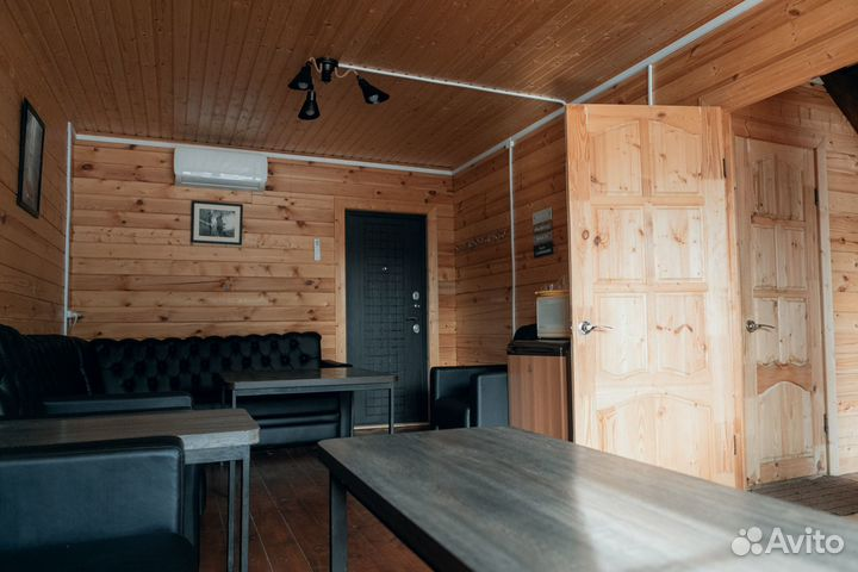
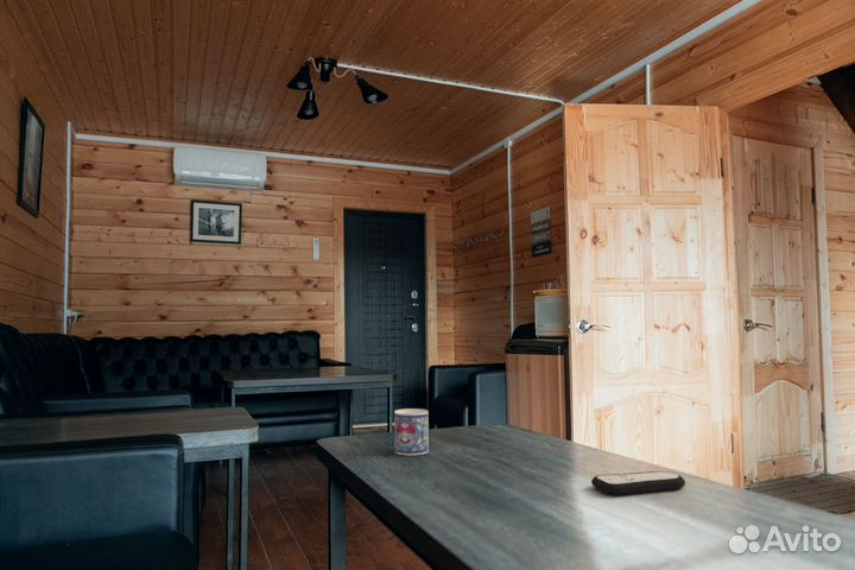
+ remote control [590,470,686,496]
+ mug [393,407,430,456]
